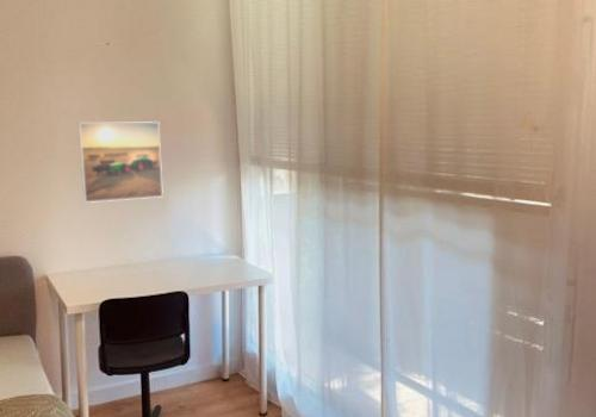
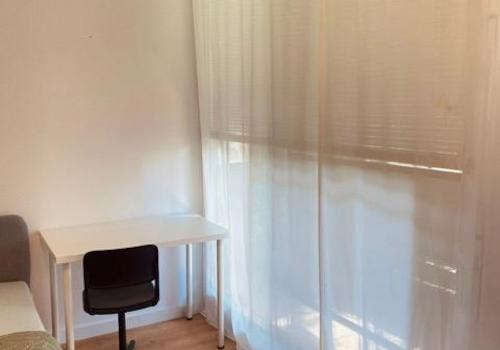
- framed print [77,120,164,204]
